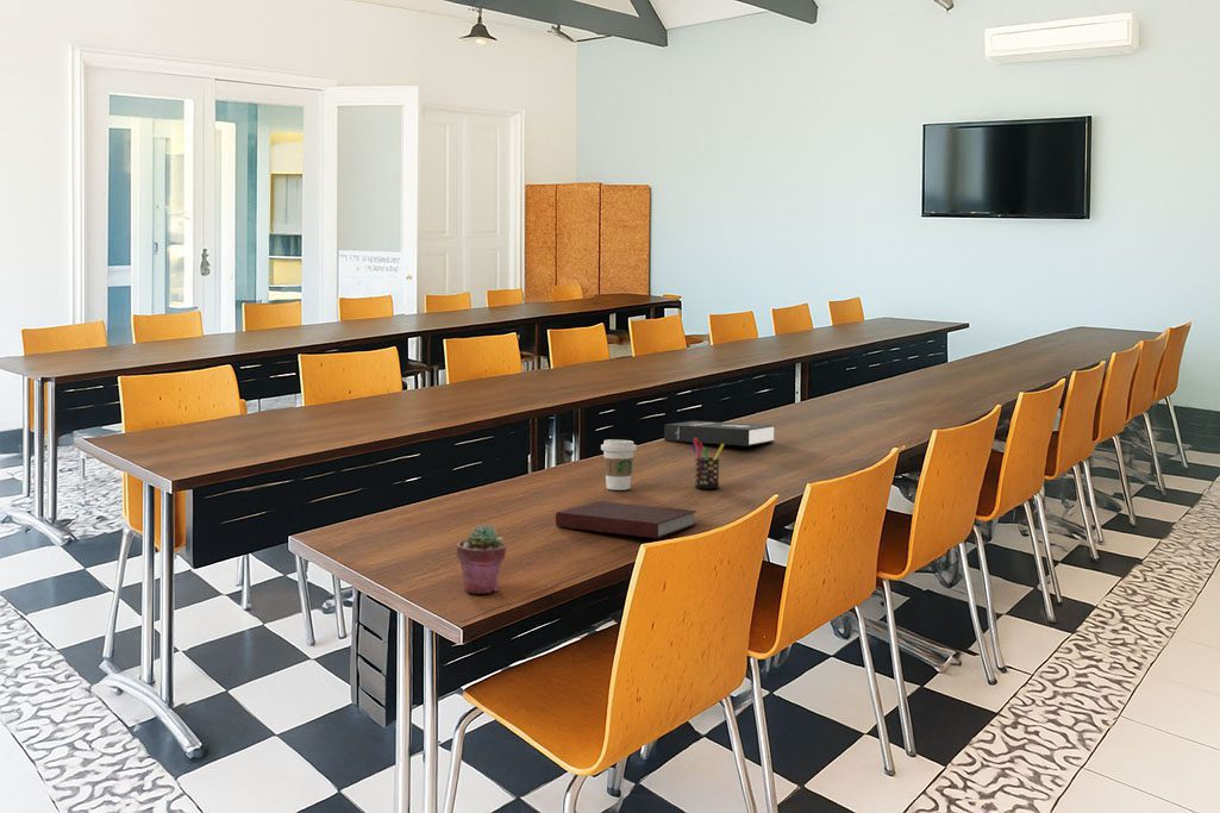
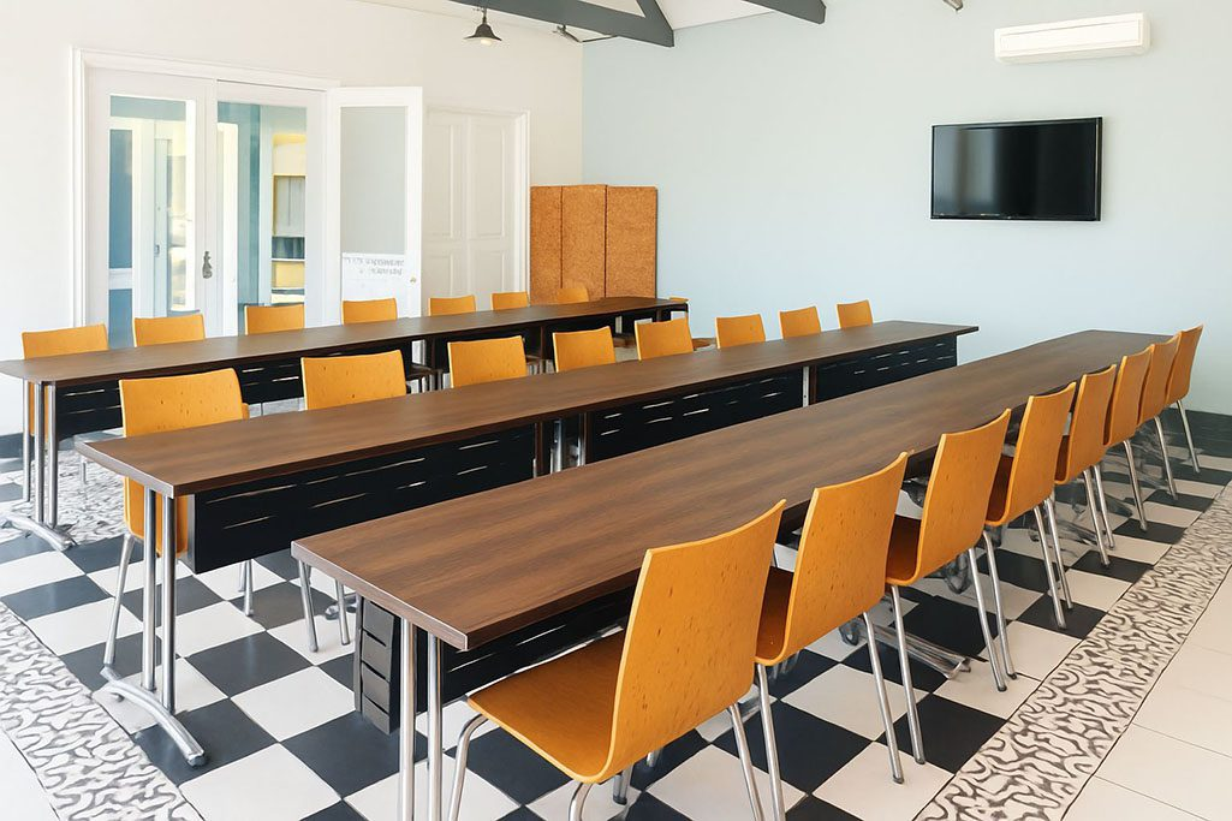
- booklet [663,420,776,448]
- potted succulent [455,524,507,595]
- pen holder [690,438,725,490]
- coffee cup [600,438,638,492]
- notebook [555,500,697,539]
